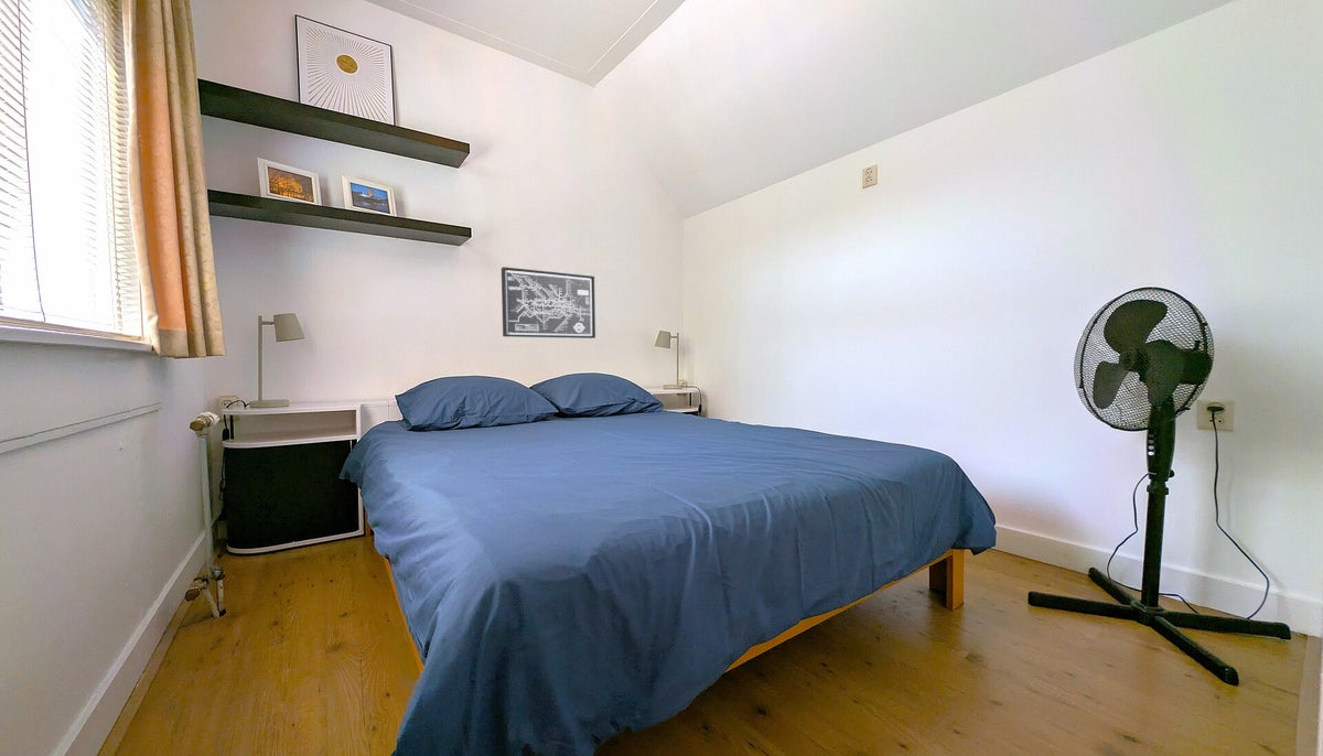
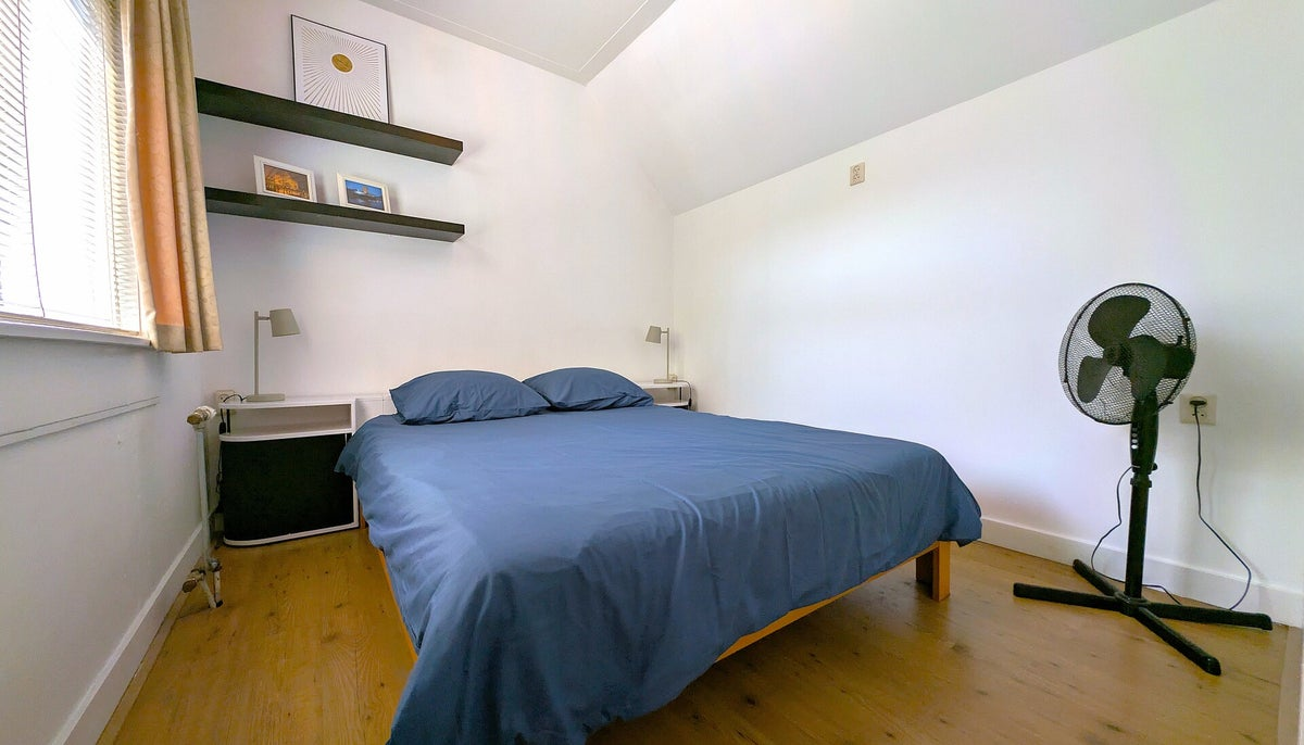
- wall art [501,266,596,339]
